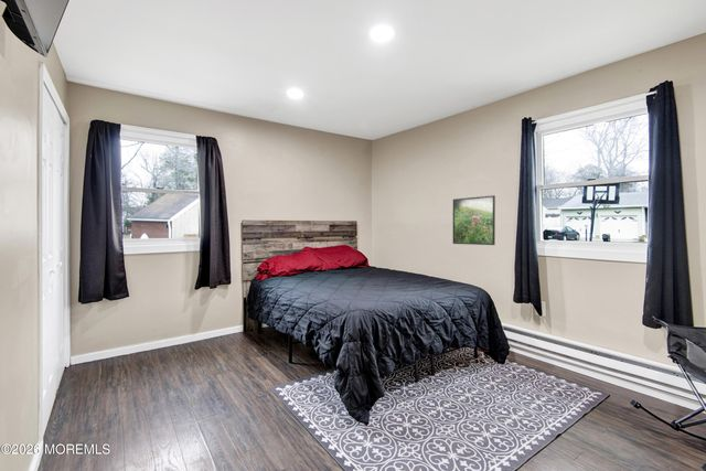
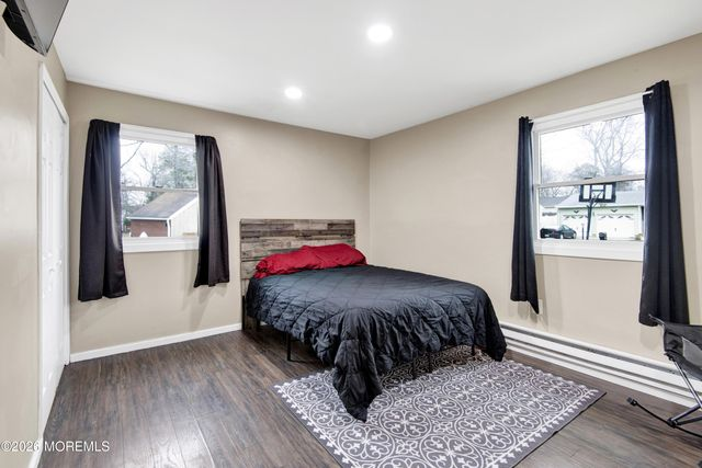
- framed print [452,194,496,246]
